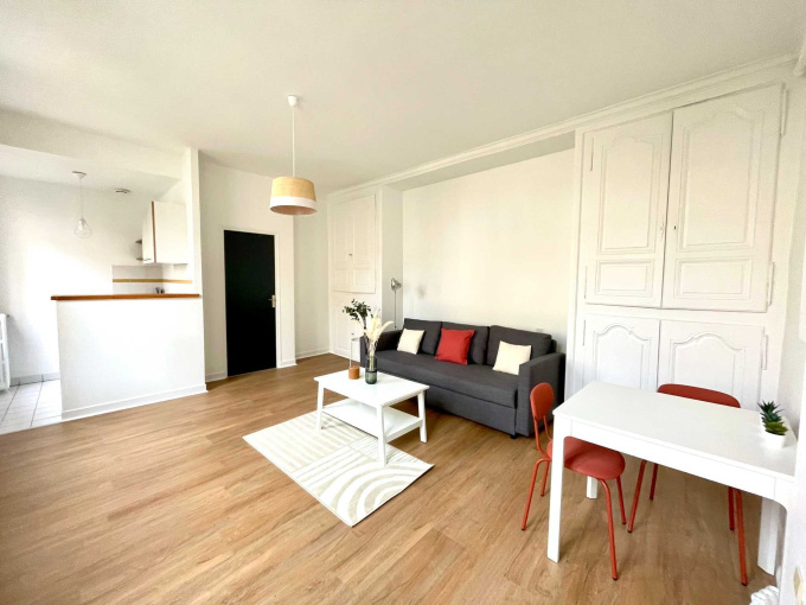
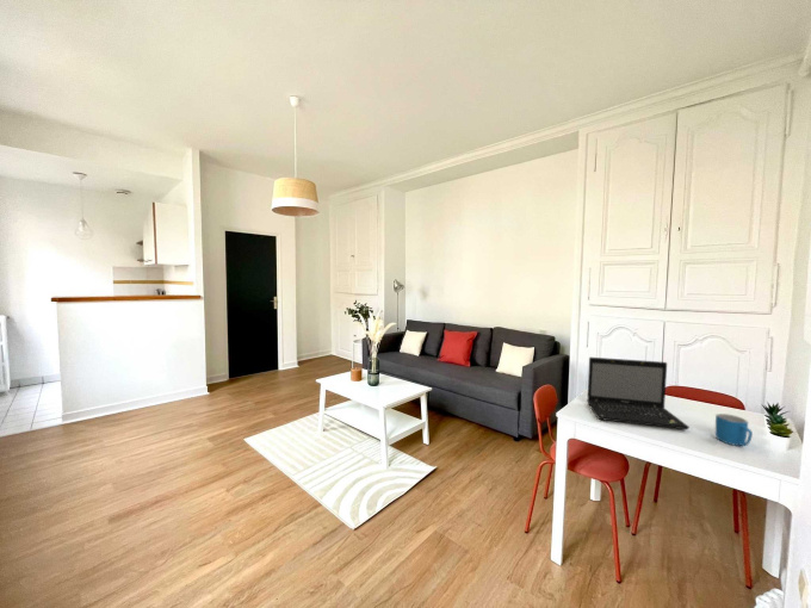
+ mug [714,412,754,447]
+ laptop [586,356,691,430]
